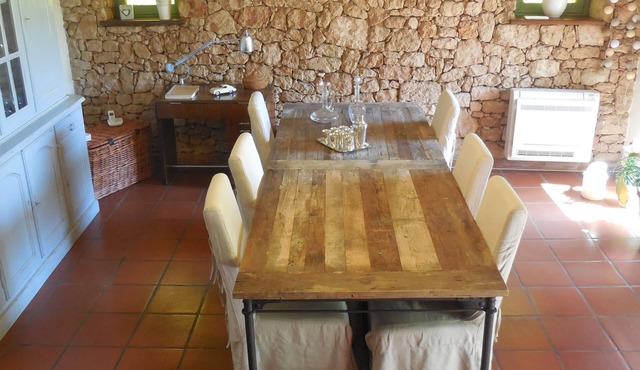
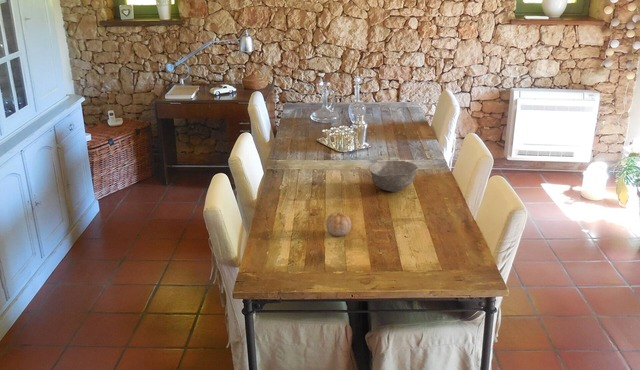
+ bowl [368,159,419,193]
+ fruit [325,211,352,237]
